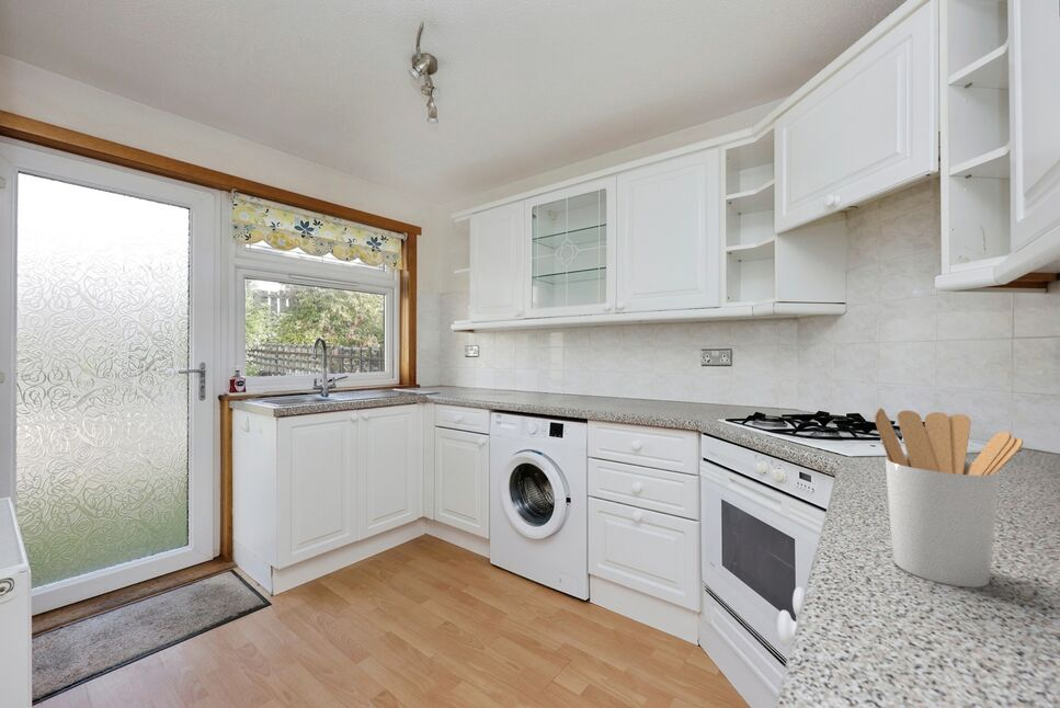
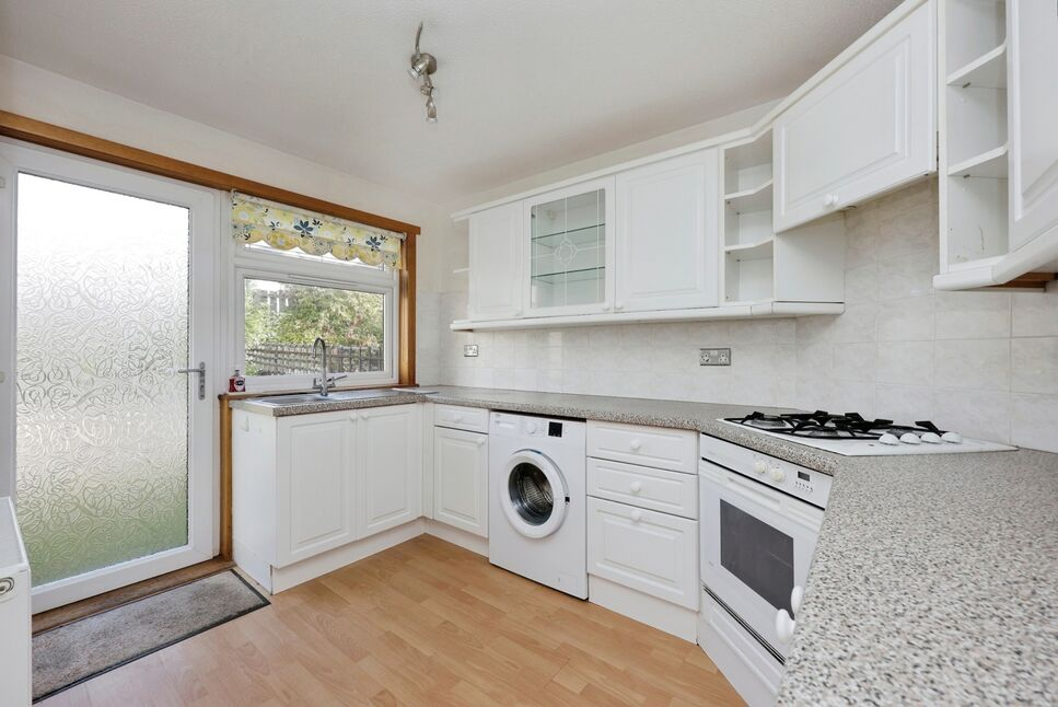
- utensil holder [874,407,1025,589]
